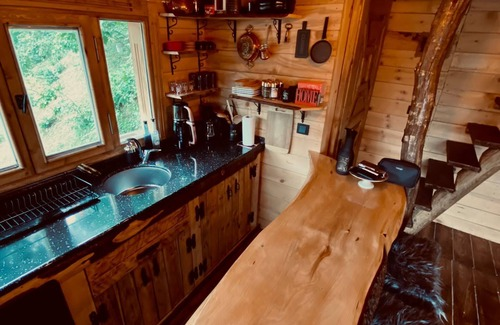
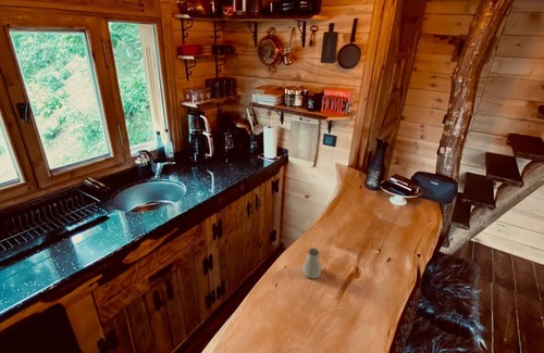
+ saltshaker [301,248,322,279]
